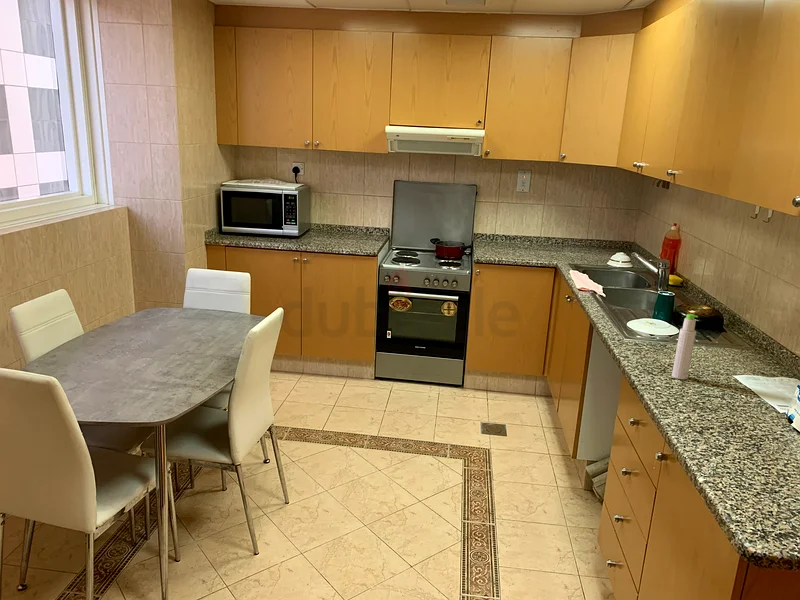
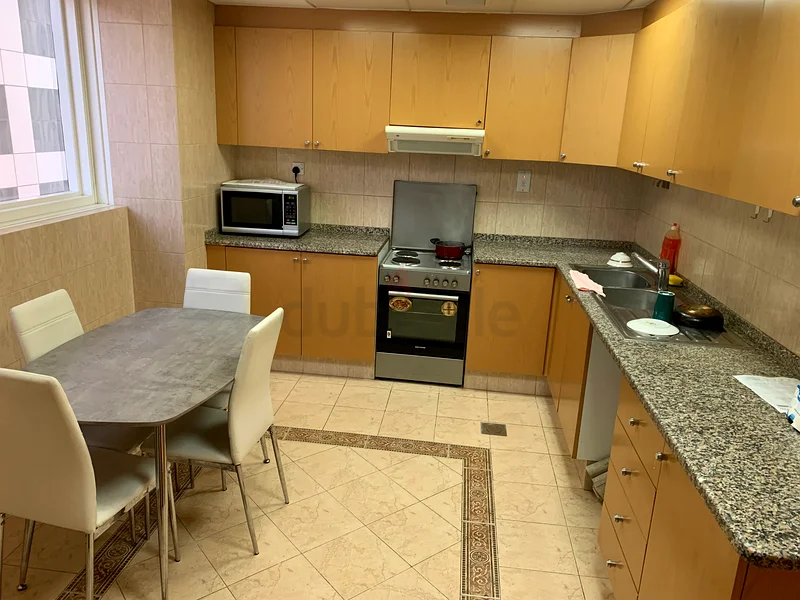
- bottle [671,313,699,380]
